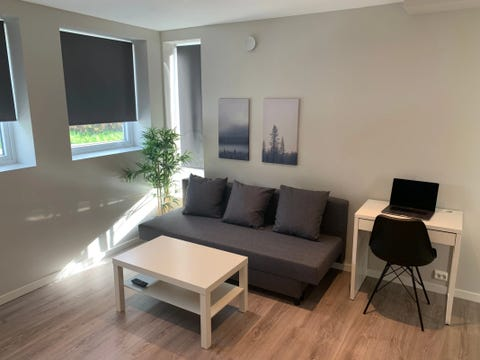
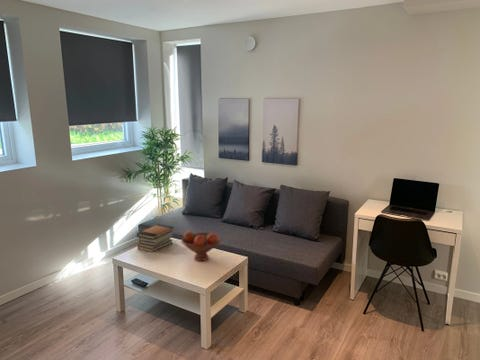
+ book stack [136,223,175,253]
+ fruit bowl [180,231,222,262]
